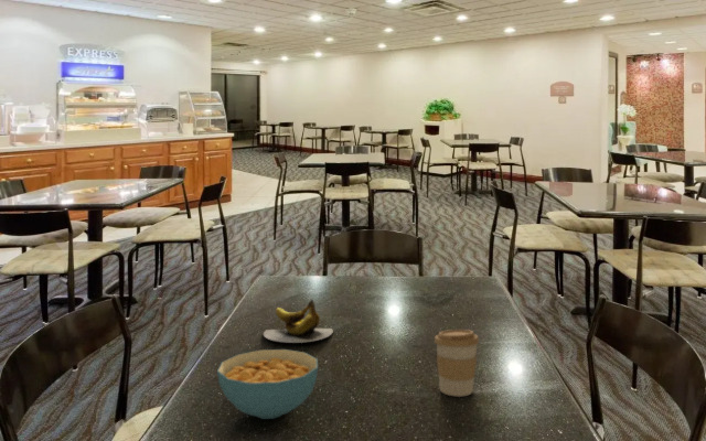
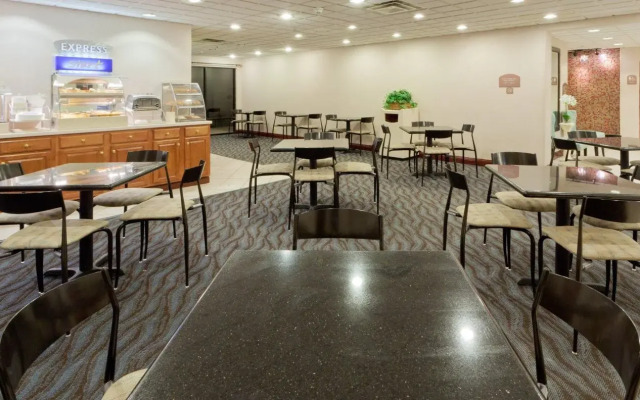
- banana [263,299,334,344]
- cereal bowl [216,348,319,420]
- coffee cup [434,329,480,397]
